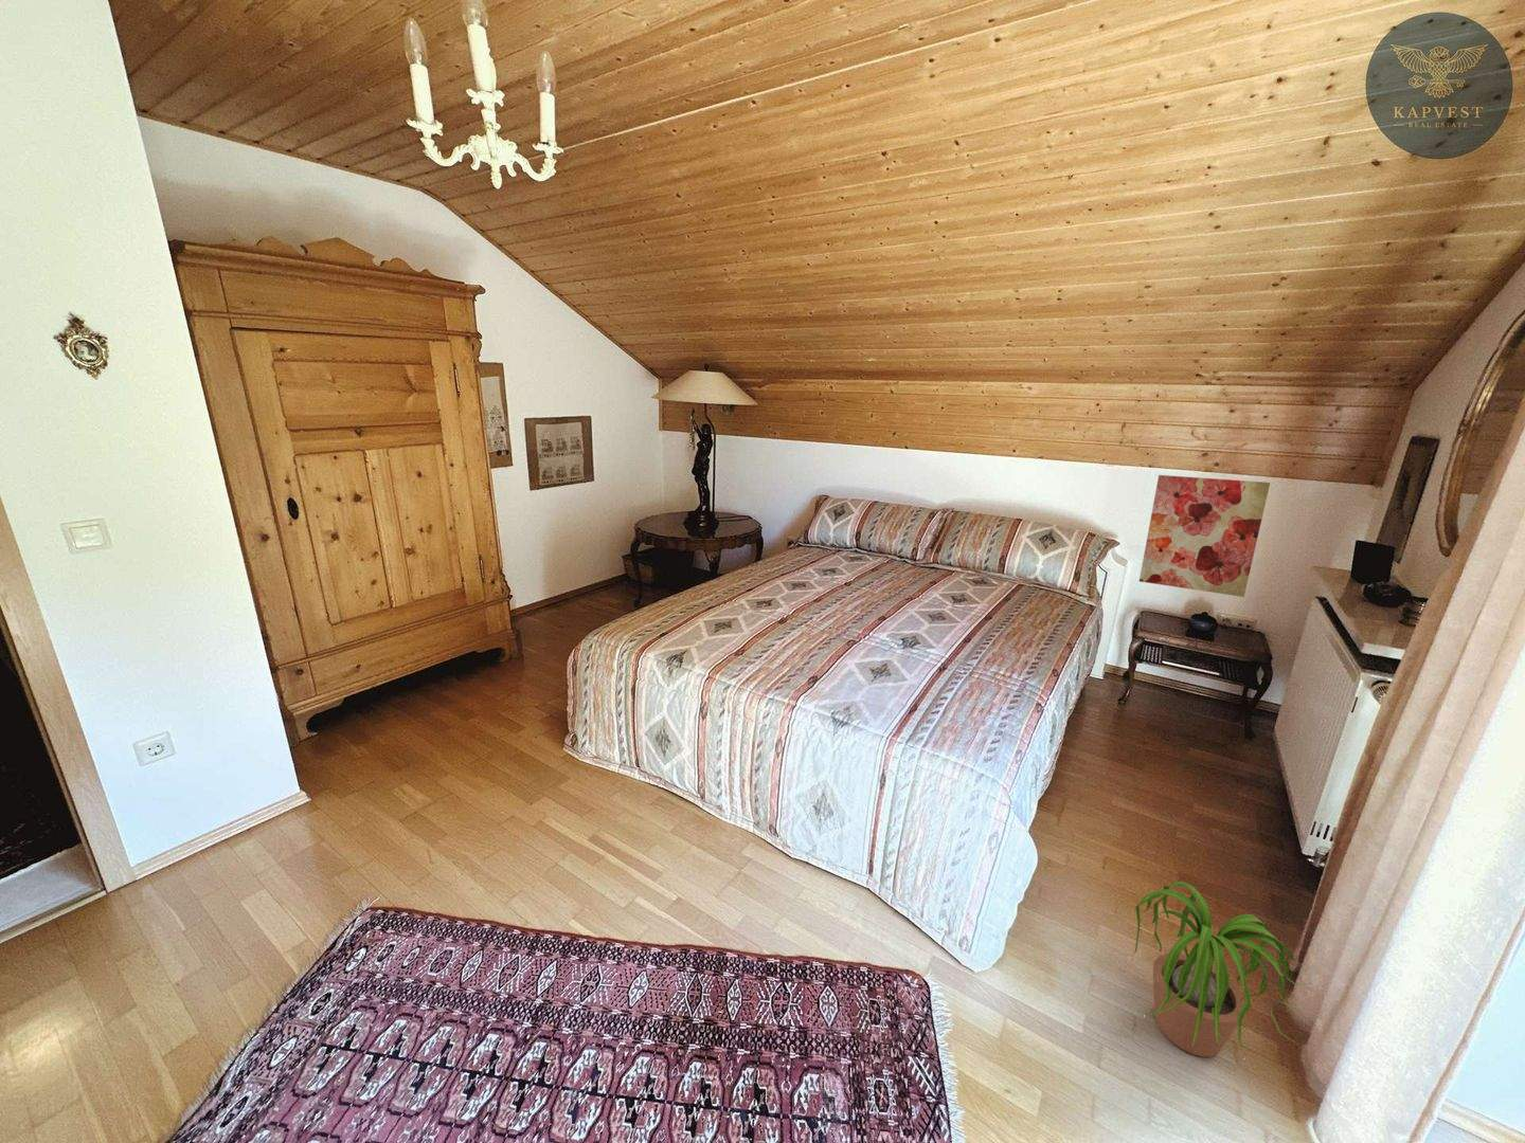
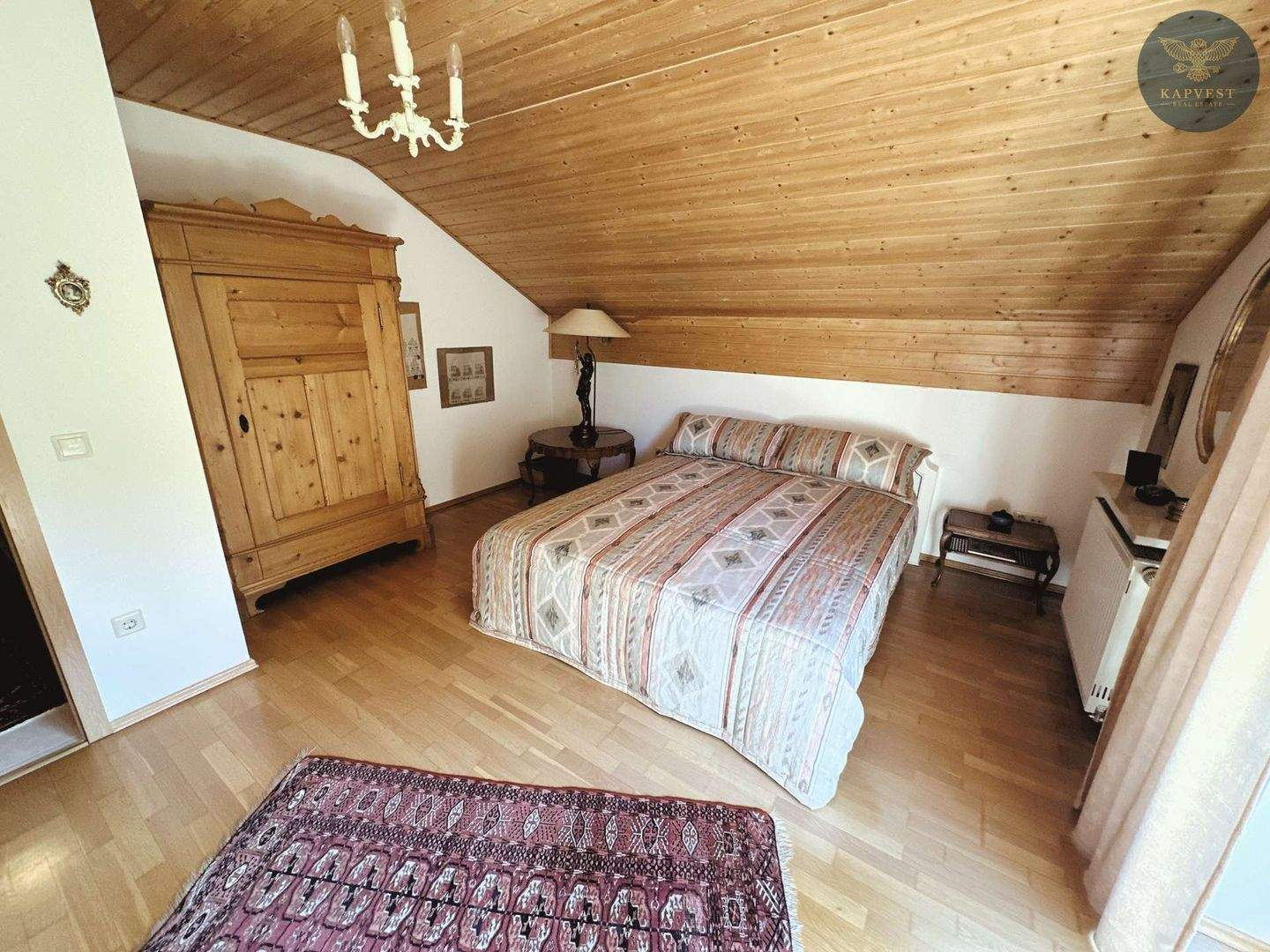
- wall art [1138,474,1270,598]
- potted plant [1124,880,1314,1058]
